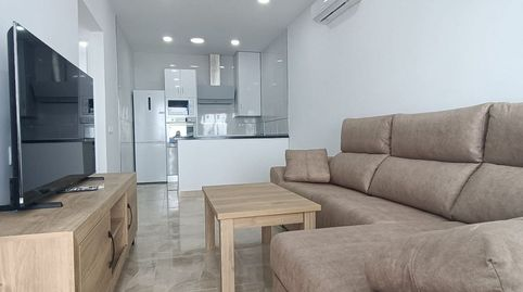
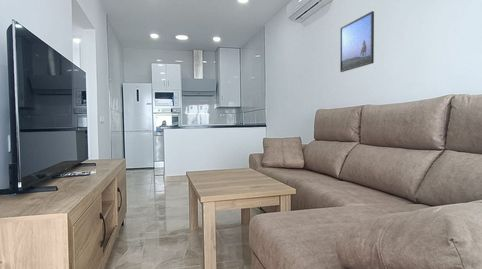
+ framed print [339,10,375,73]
